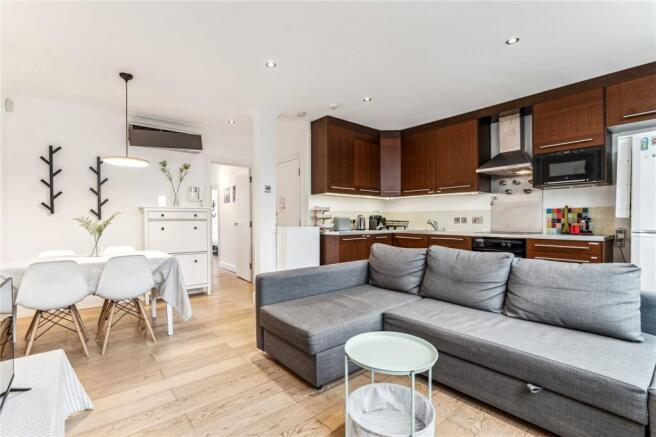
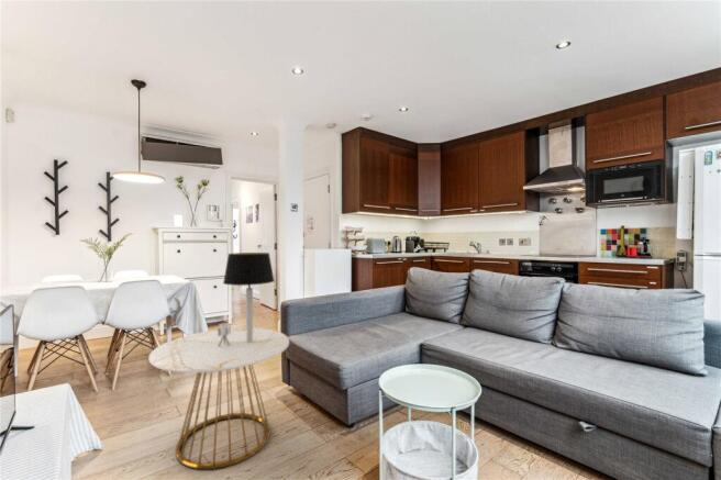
+ side table [147,322,290,470]
+ table lamp [222,252,276,343]
